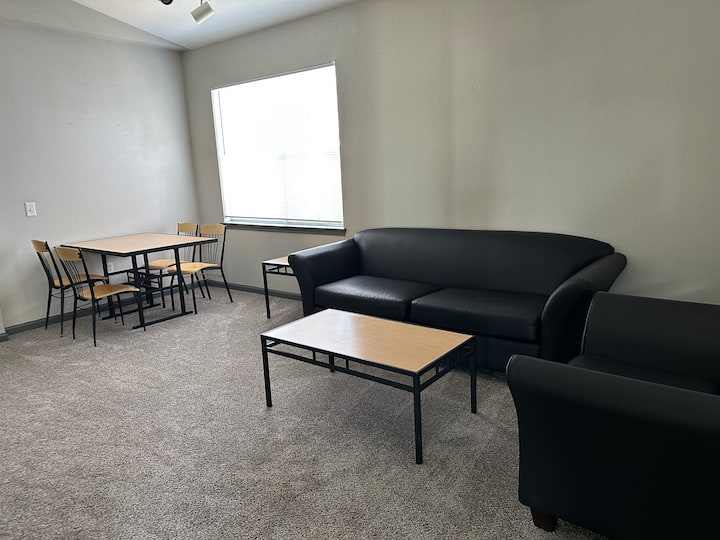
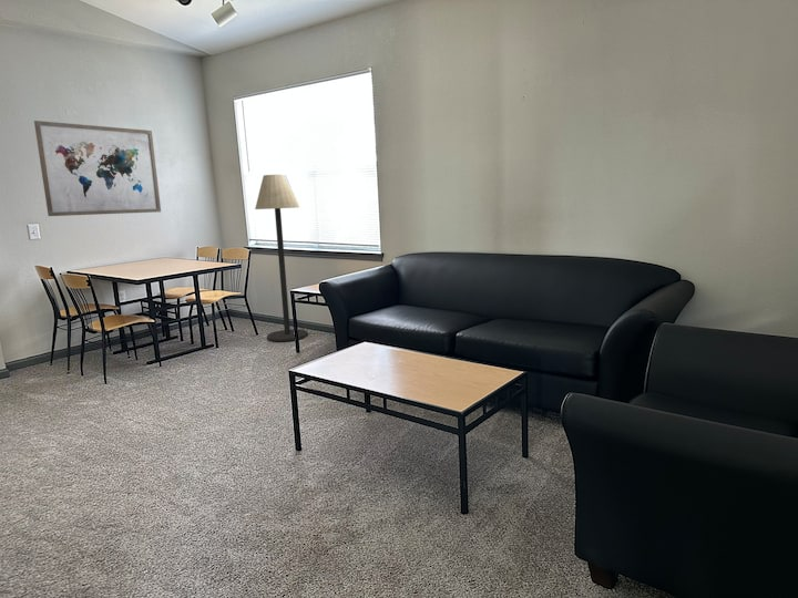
+ wall art [33,120,162,217]
+ floor lamp [254,174,309,342]
